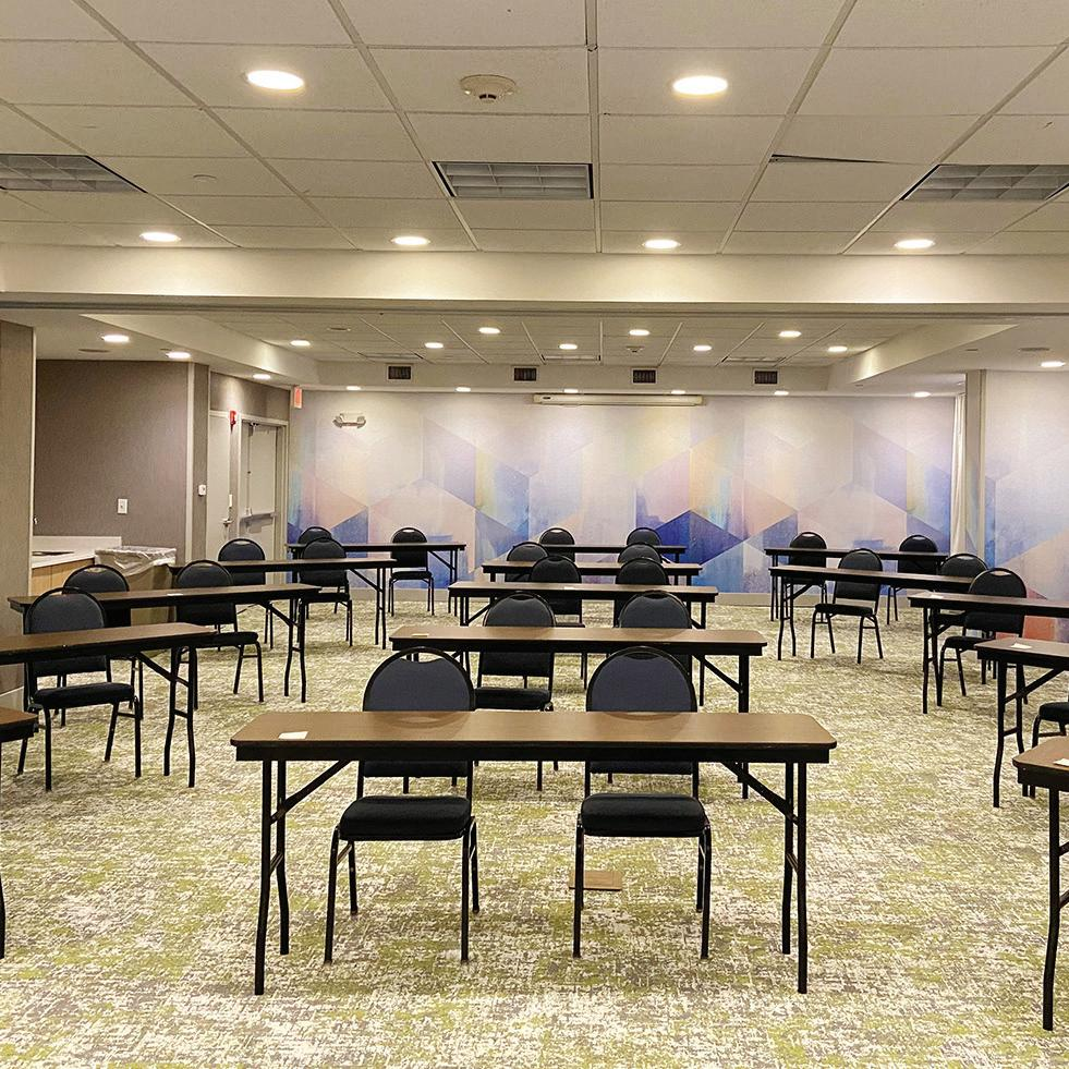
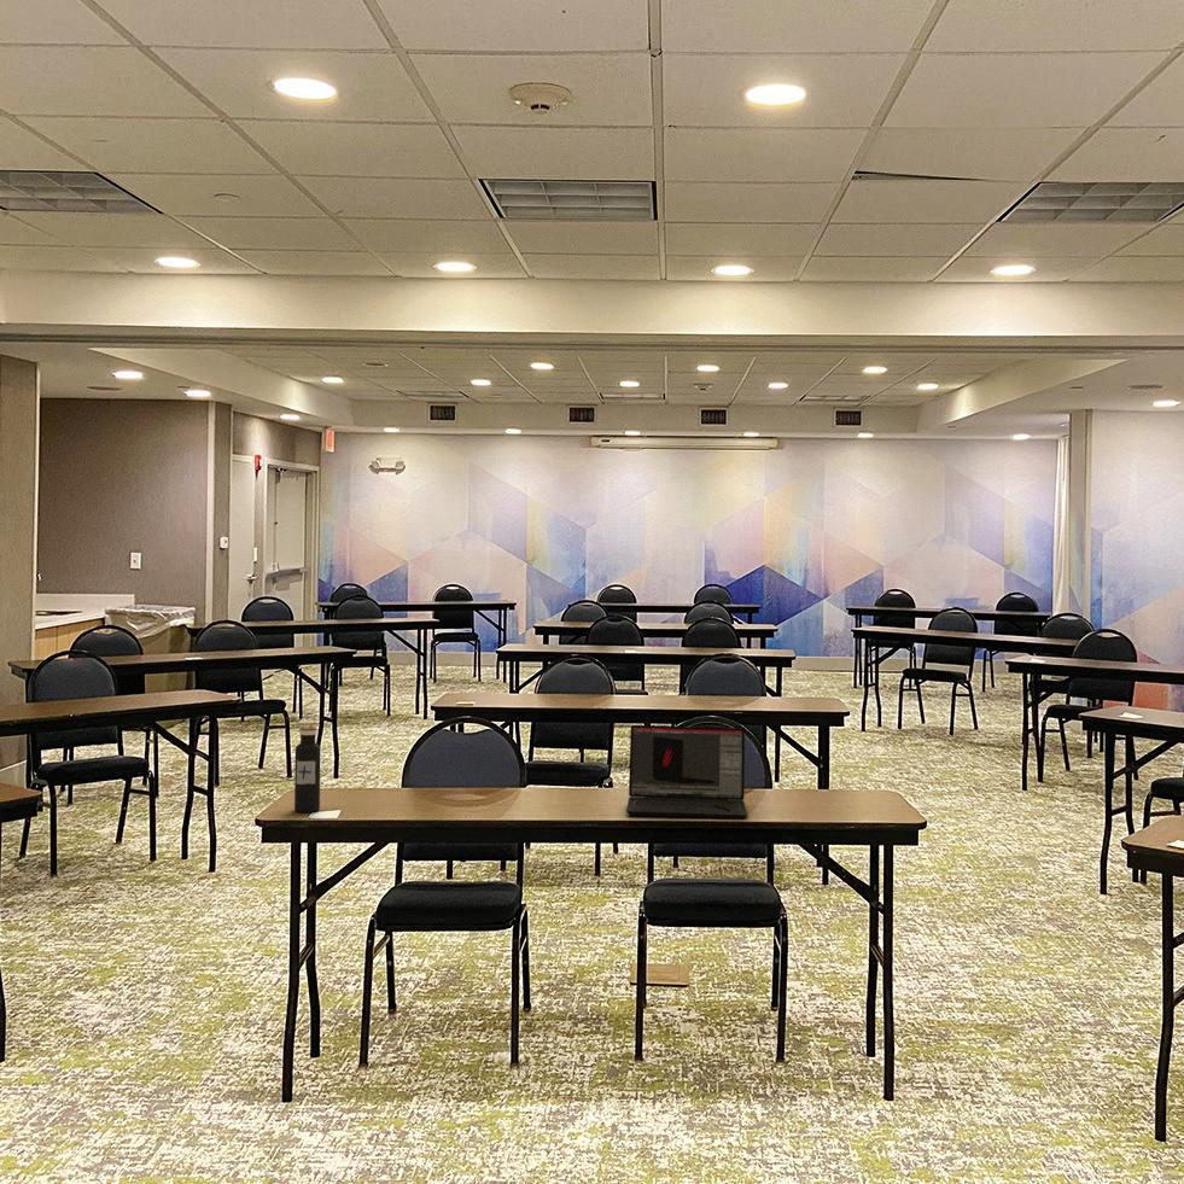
+ laptop [625,724,748,820]
+ water bottle [293,727,322,813]
